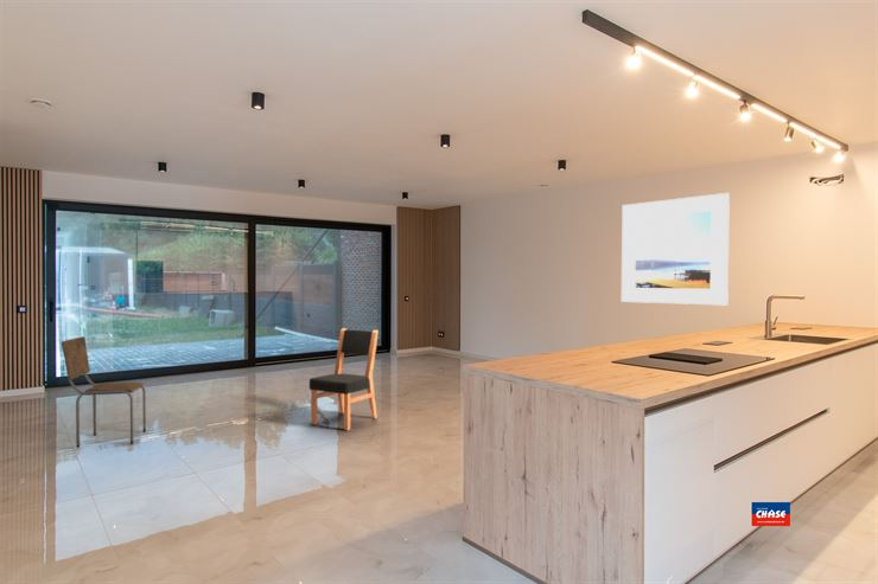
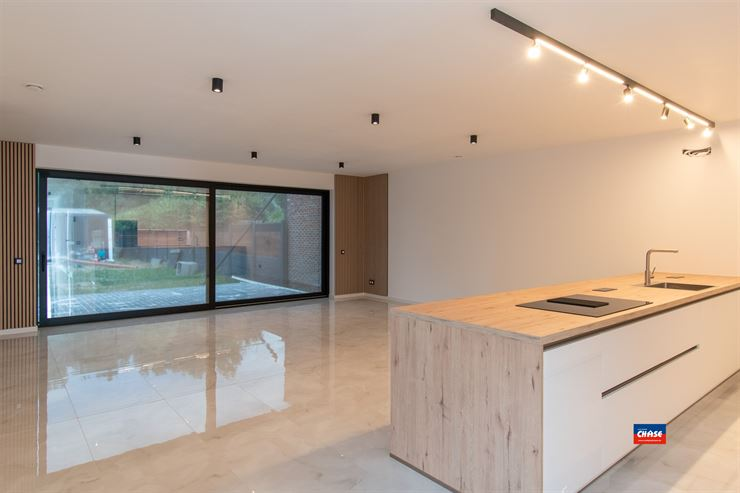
- dining chair [61,335,147,449]
- dining chair [308,327,380,431]
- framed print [621,192,731,307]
